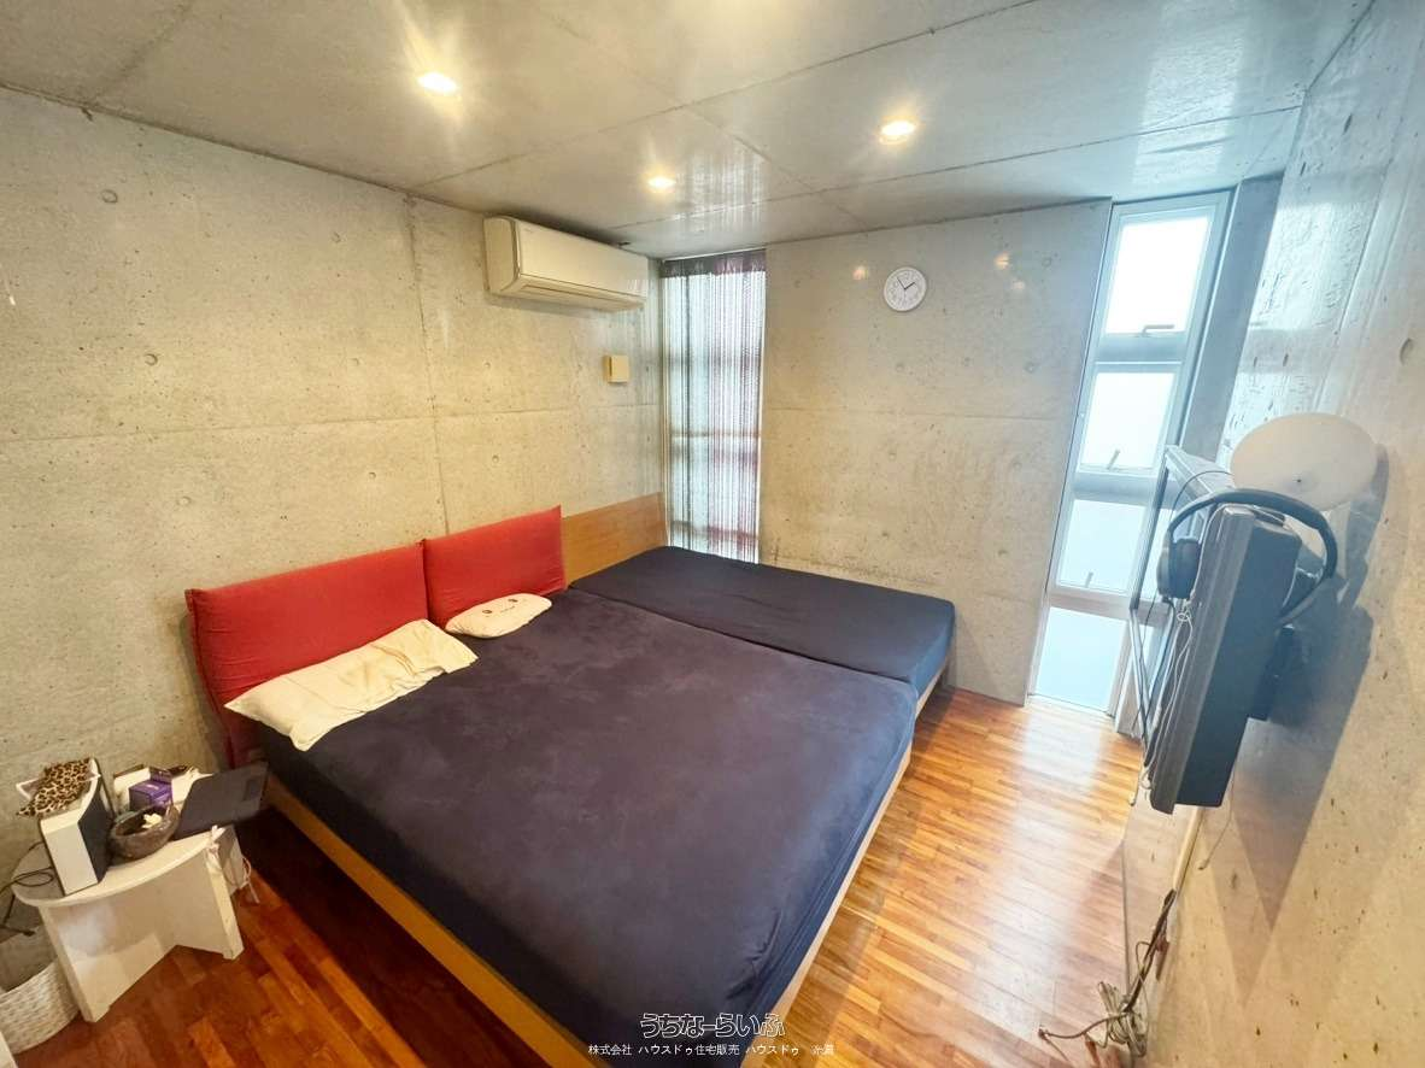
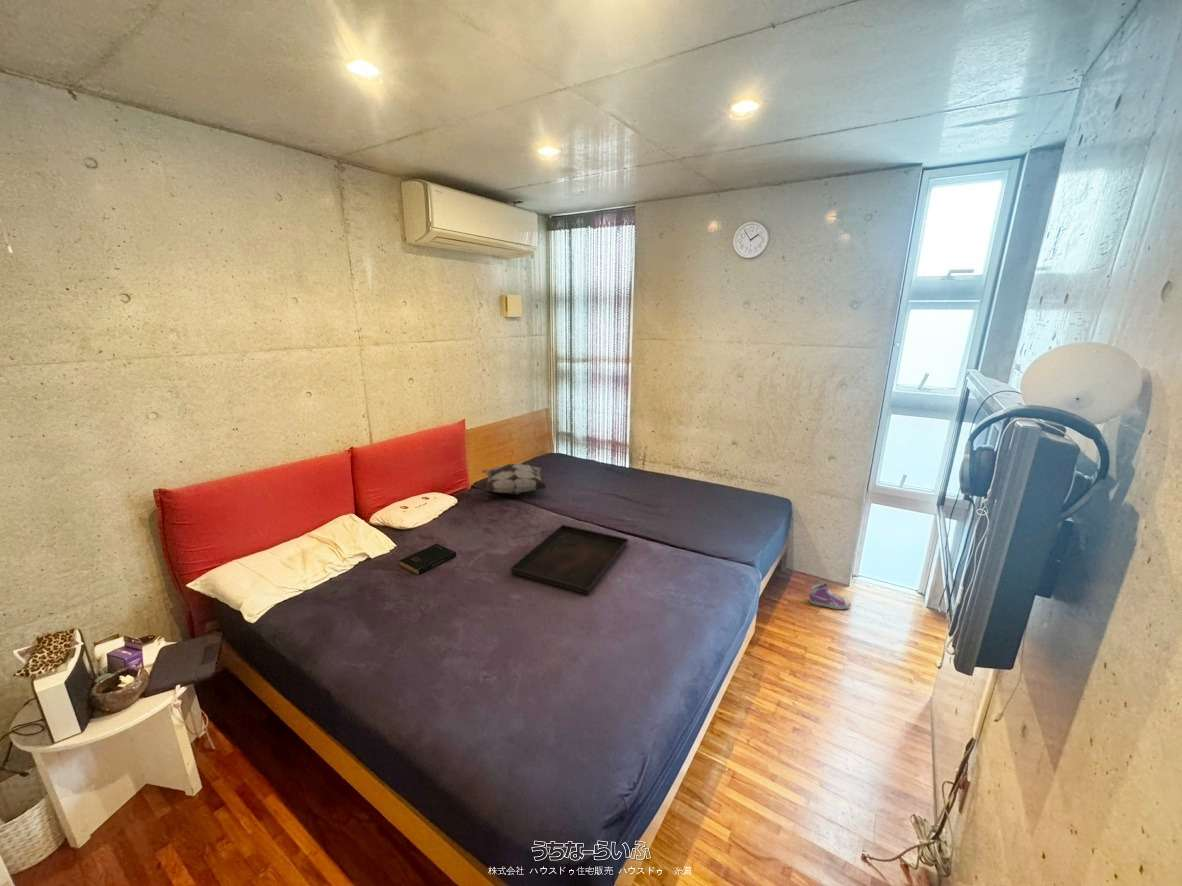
+ decorative pillow [481,463,548,495]
+ book [398,543,457,576]
+ serving tray [509,524,630,596]
+ sneaker [808,583,852,610]
